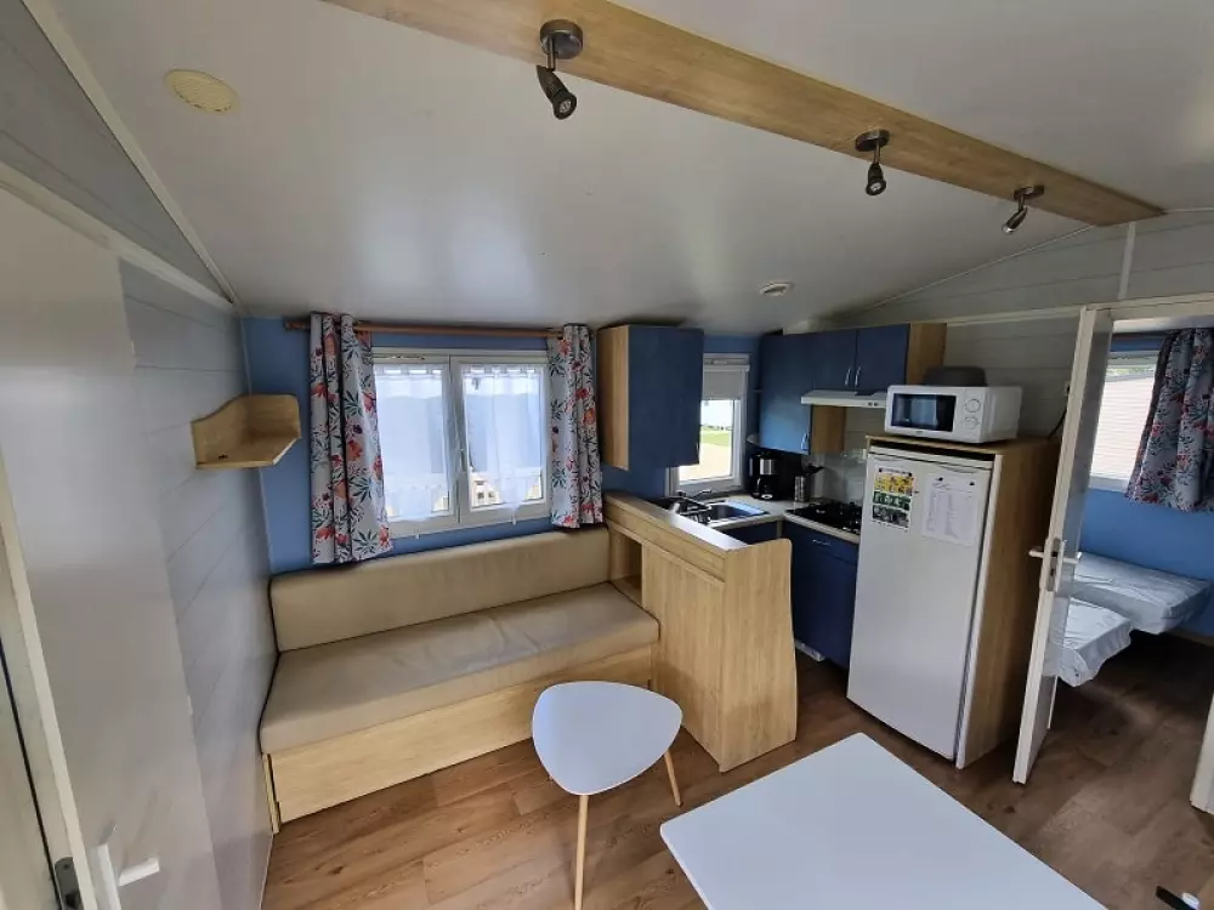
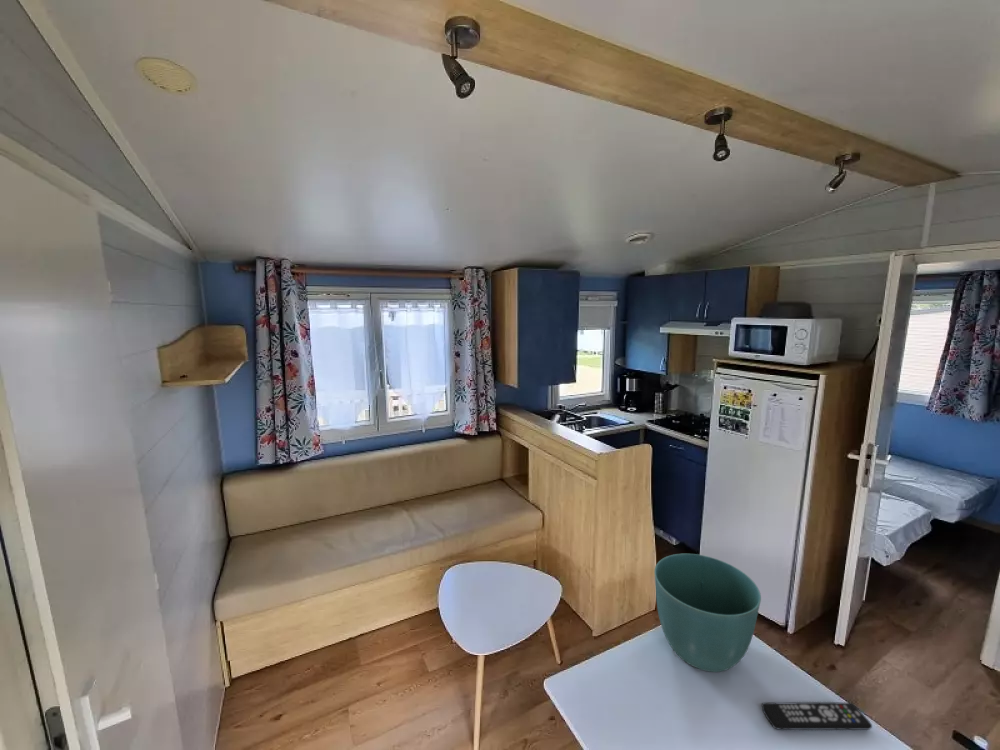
+ flower pot [653,553,762,673]
+ remote control [761,701,873,731]
